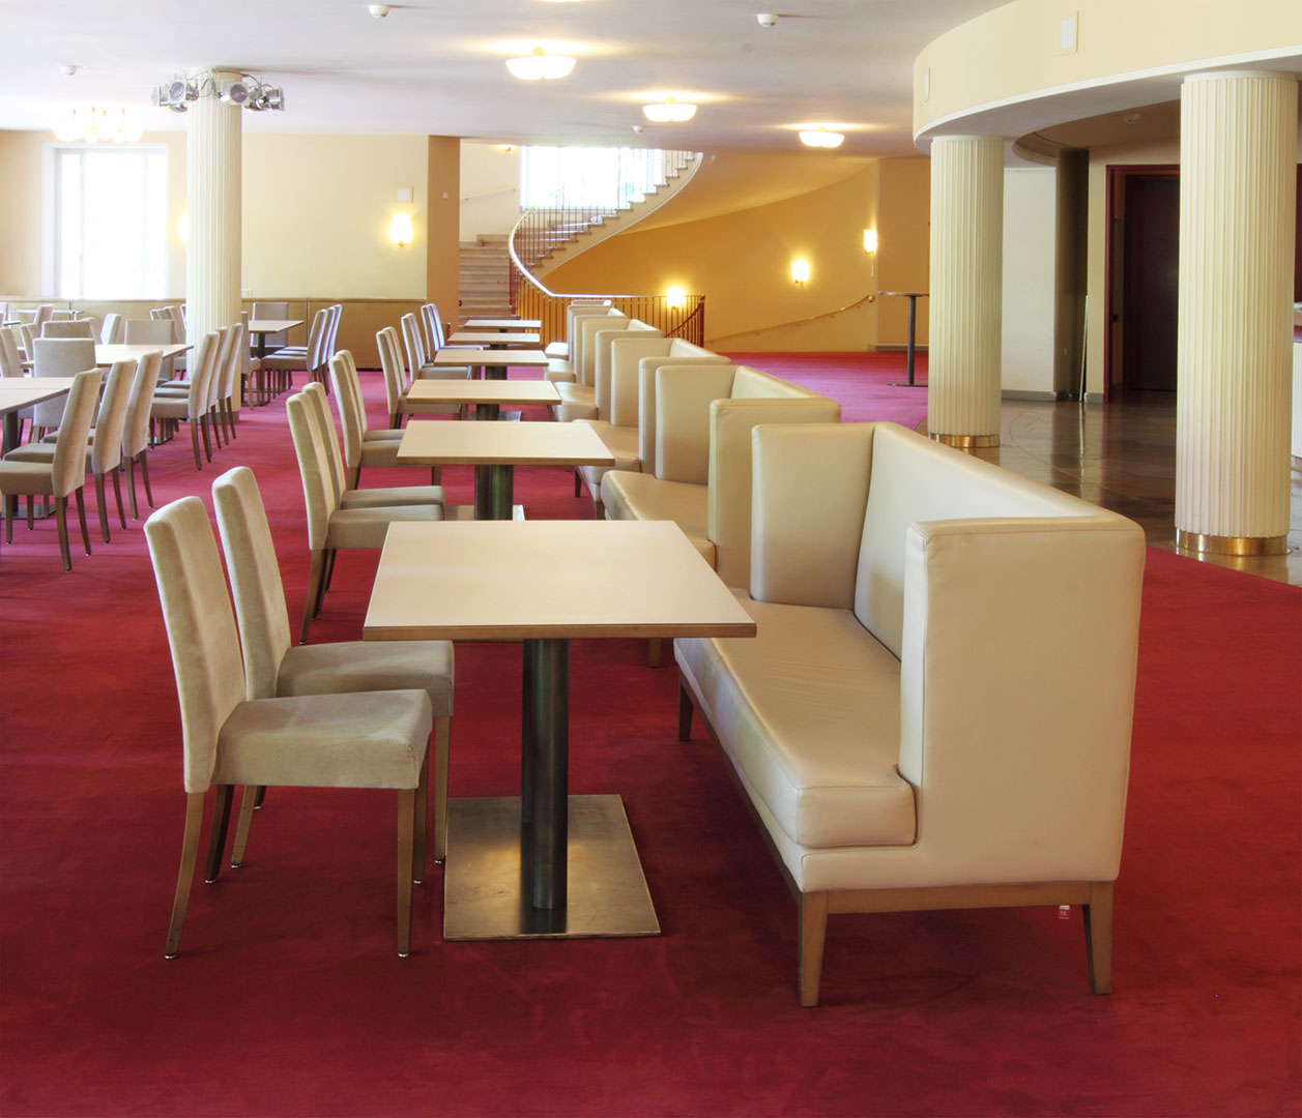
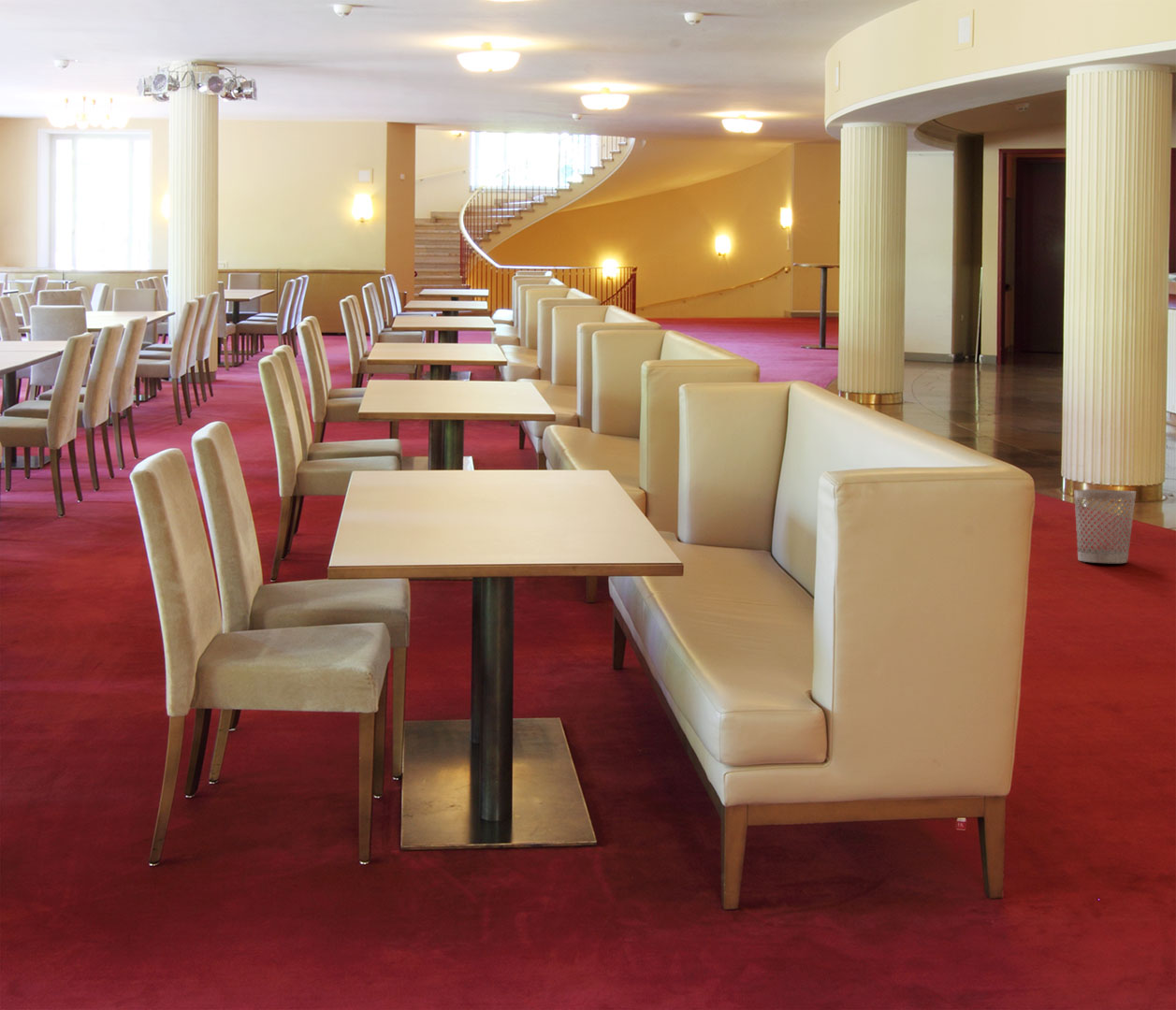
+ wastebasket [1073,489,1137,564]
